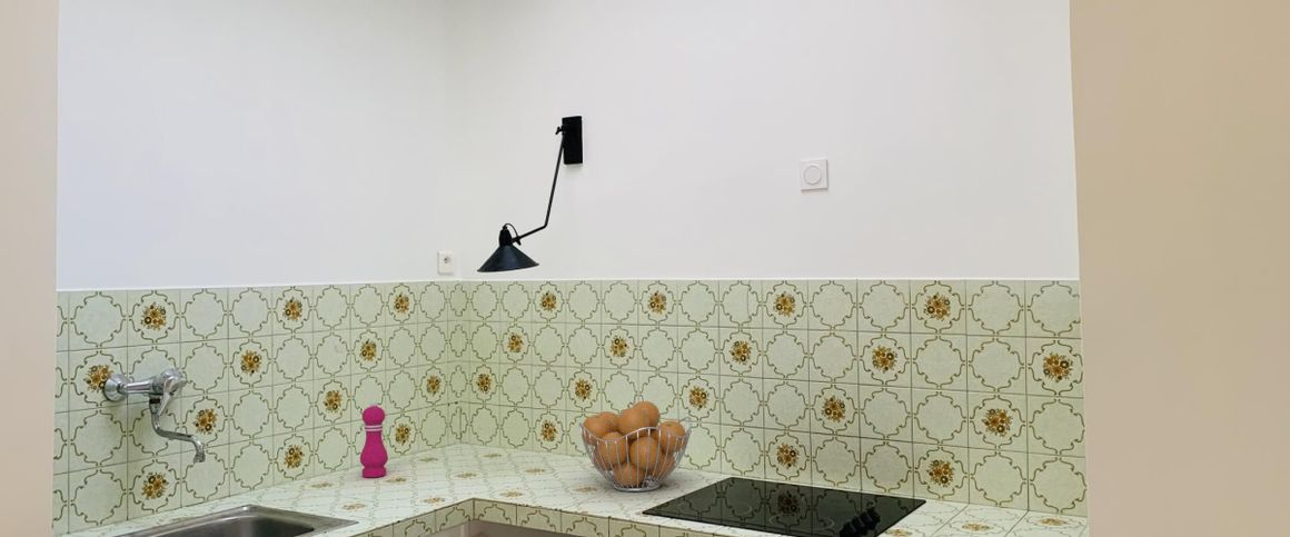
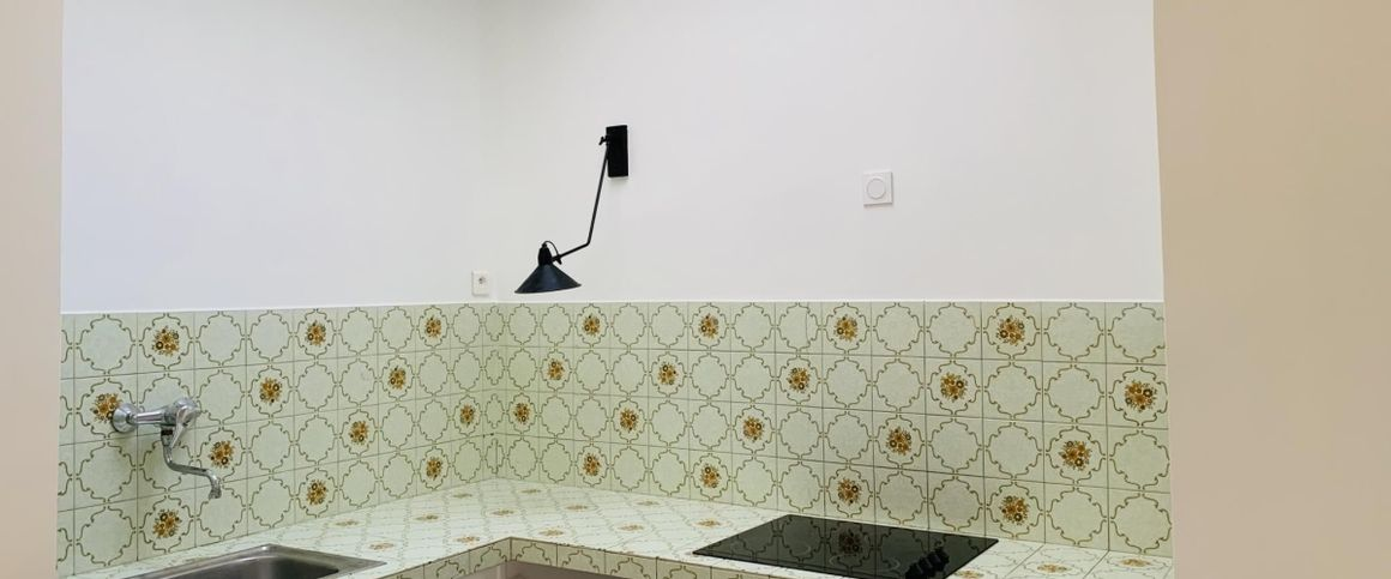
- pepper mill [359,399,389,478]
- fruit basket [578,400,693,493]
